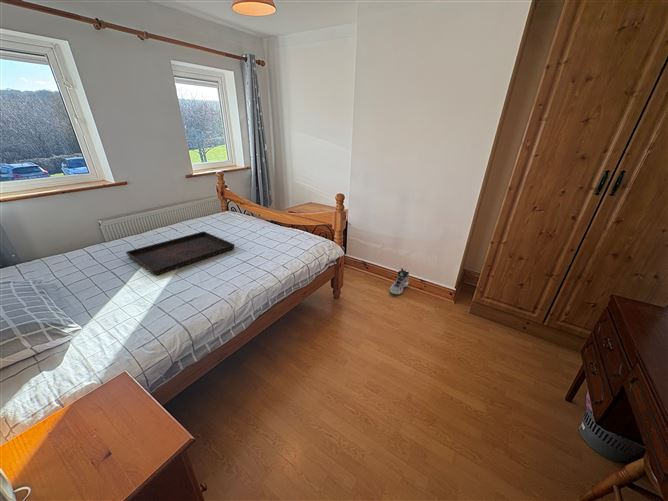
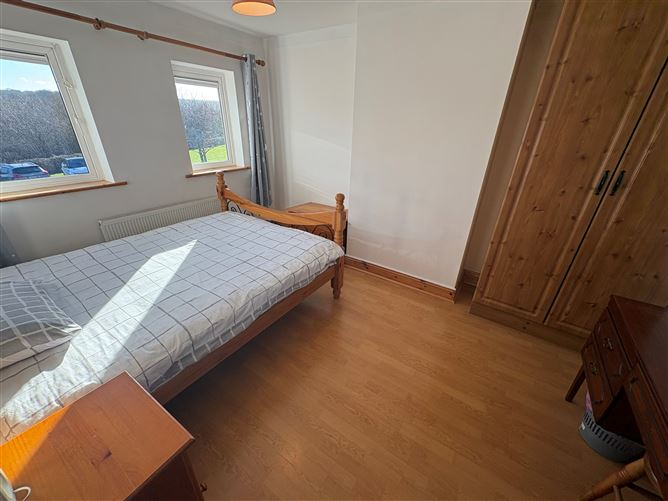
- serving tray [125,230,236,276]
- sneaker [389,267,410,295]
